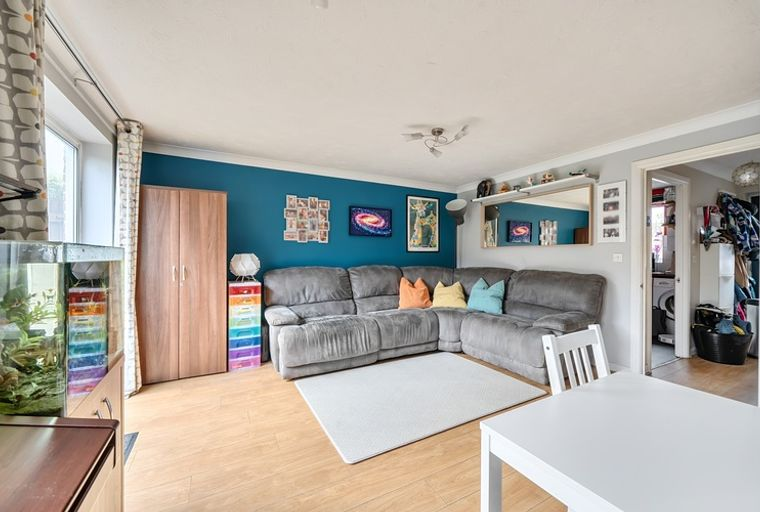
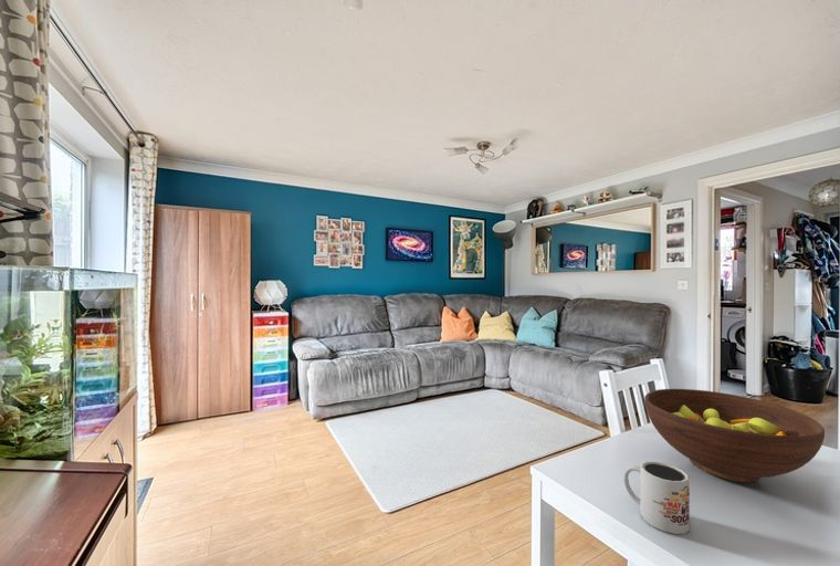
+ mug [622,460,691,535]
+ fruit bowl [643,388,826,483]
